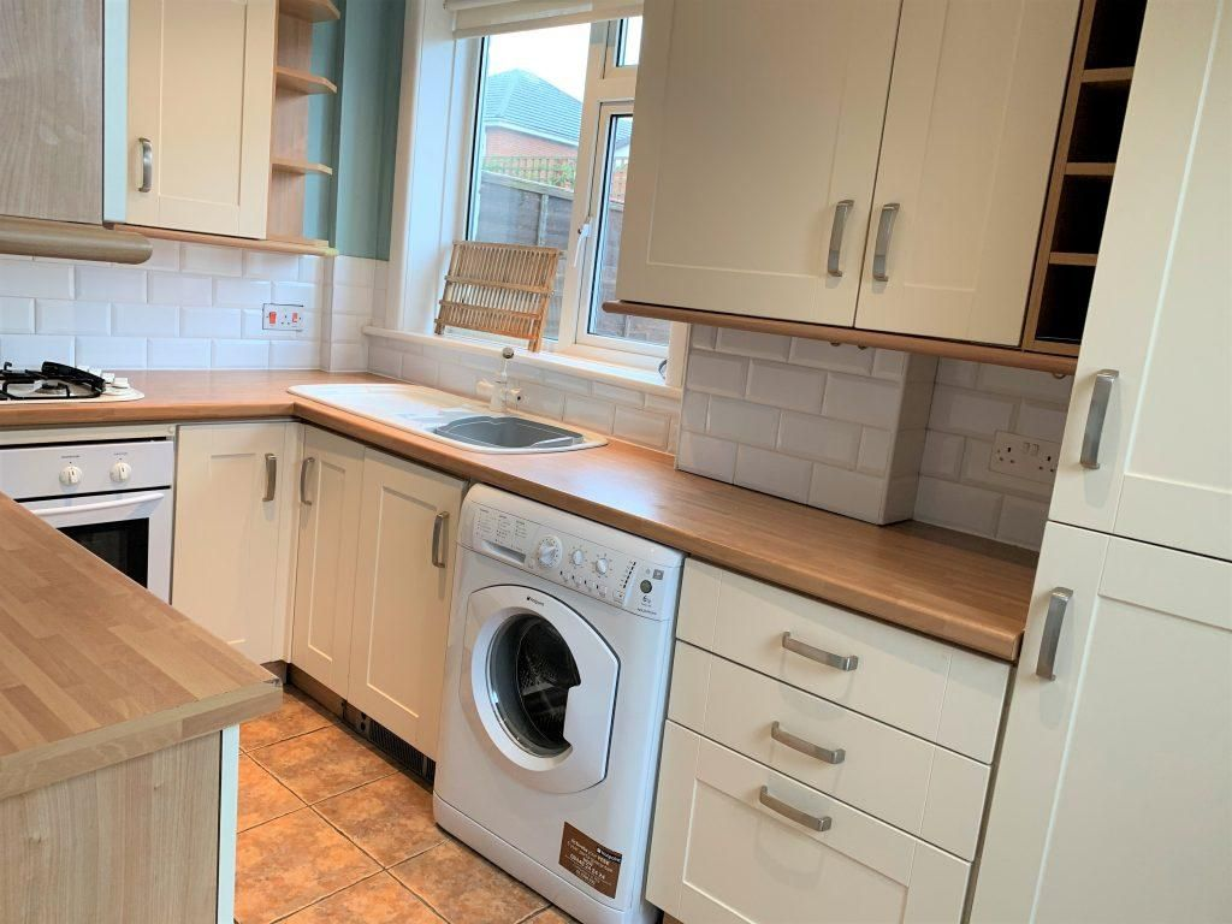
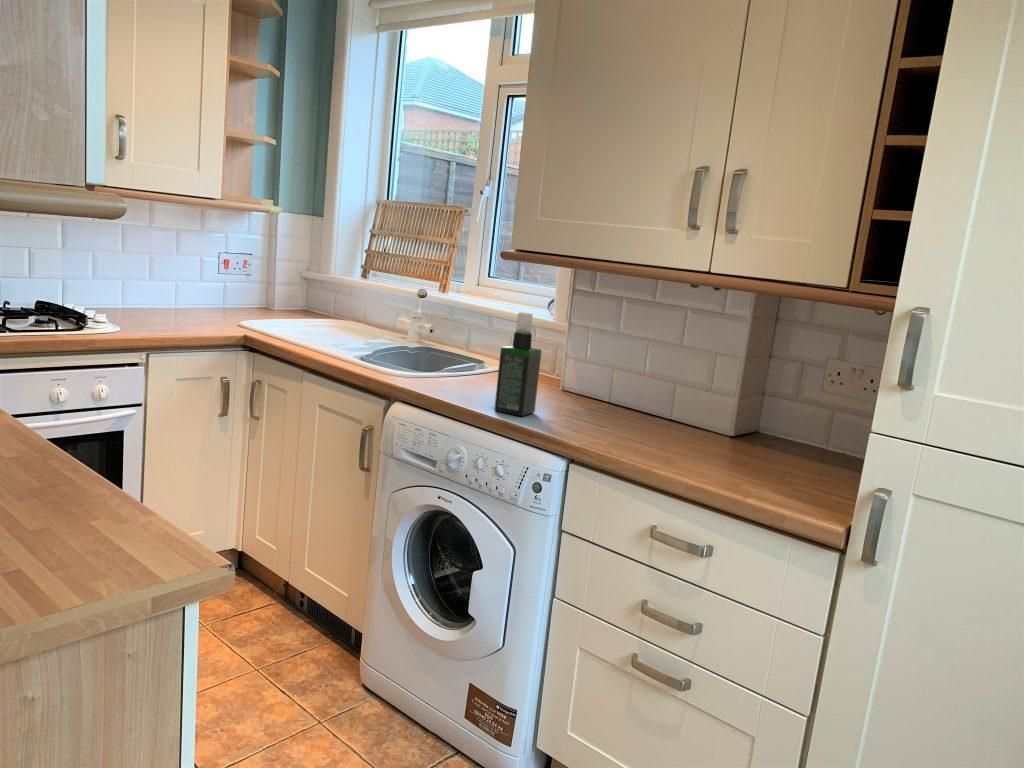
+ spray bottle [493,312,543,417]
